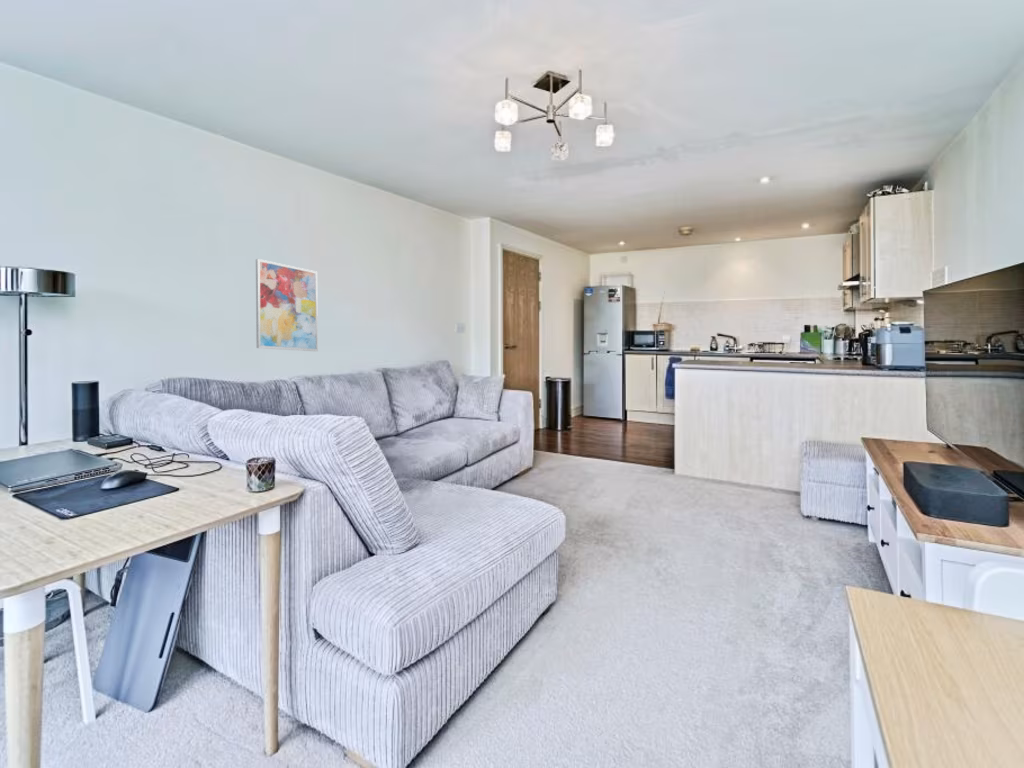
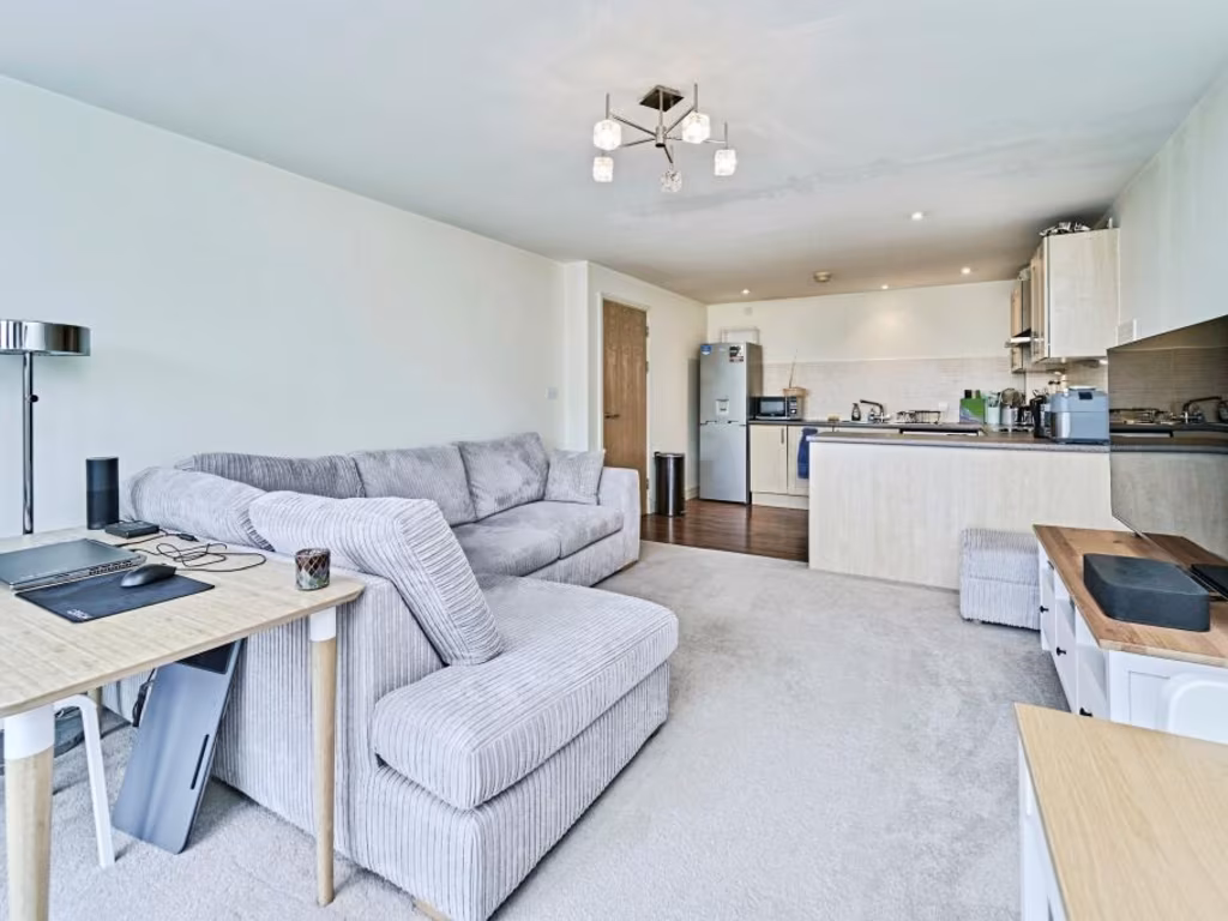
- wall art [255,258,319,352]
